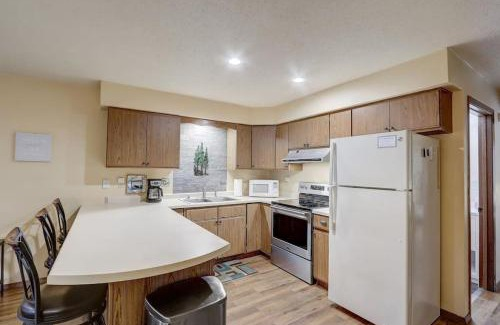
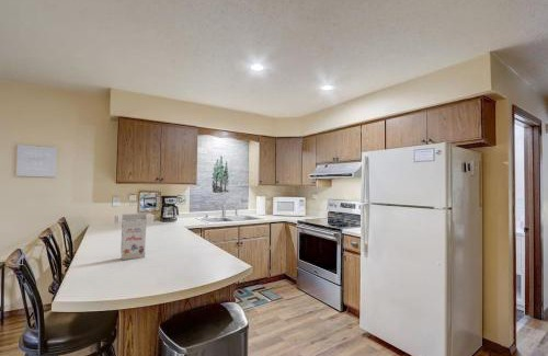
+ gift box [119,213,147,261]
